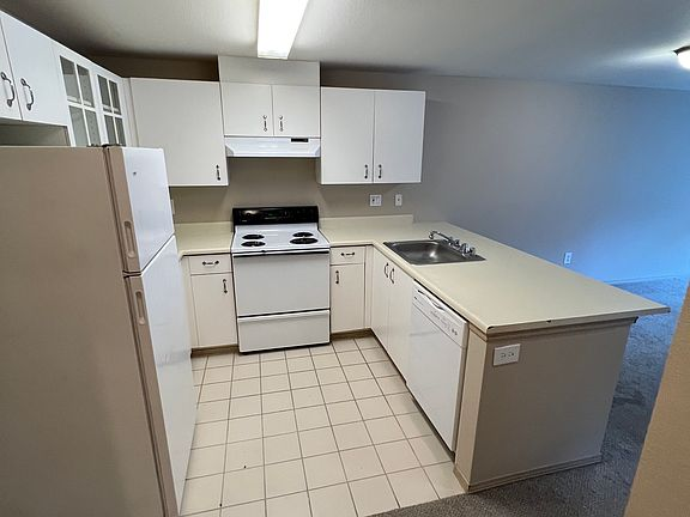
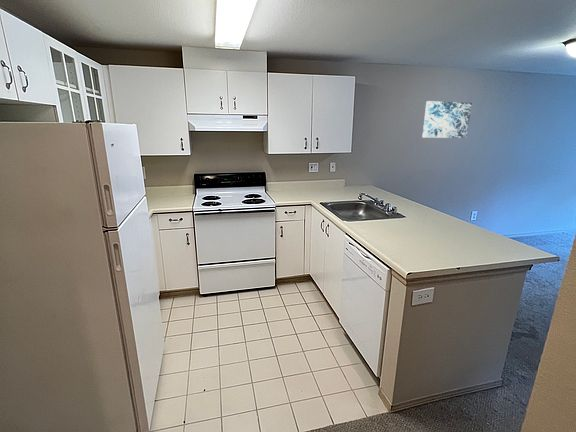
+ wall art [421,100,473,139]
